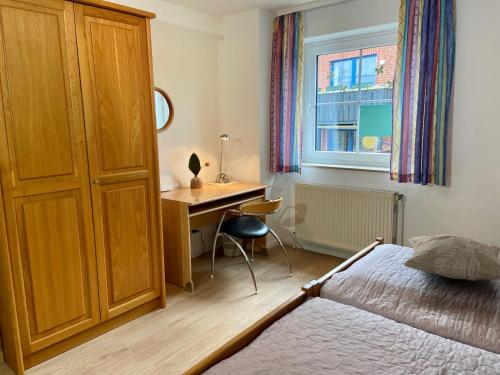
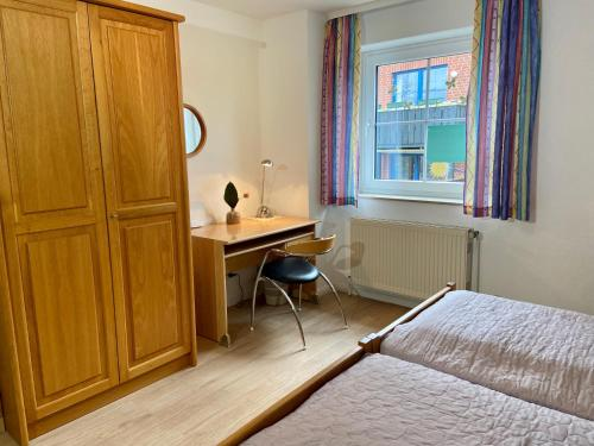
- decorative pillow [403,234,500,282]
